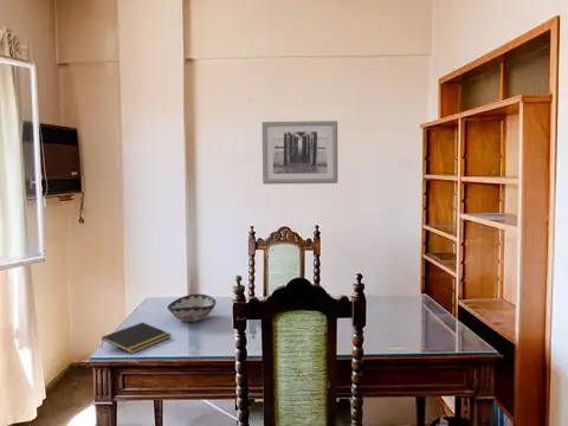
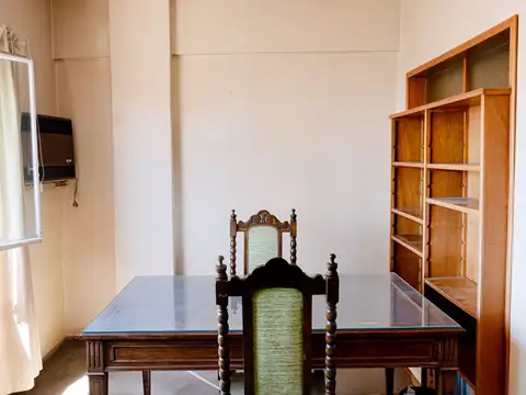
- wall art [262,120,338,185]
- notepad [101,321,173,355]
- decorative bowl [166,293,218,323]
